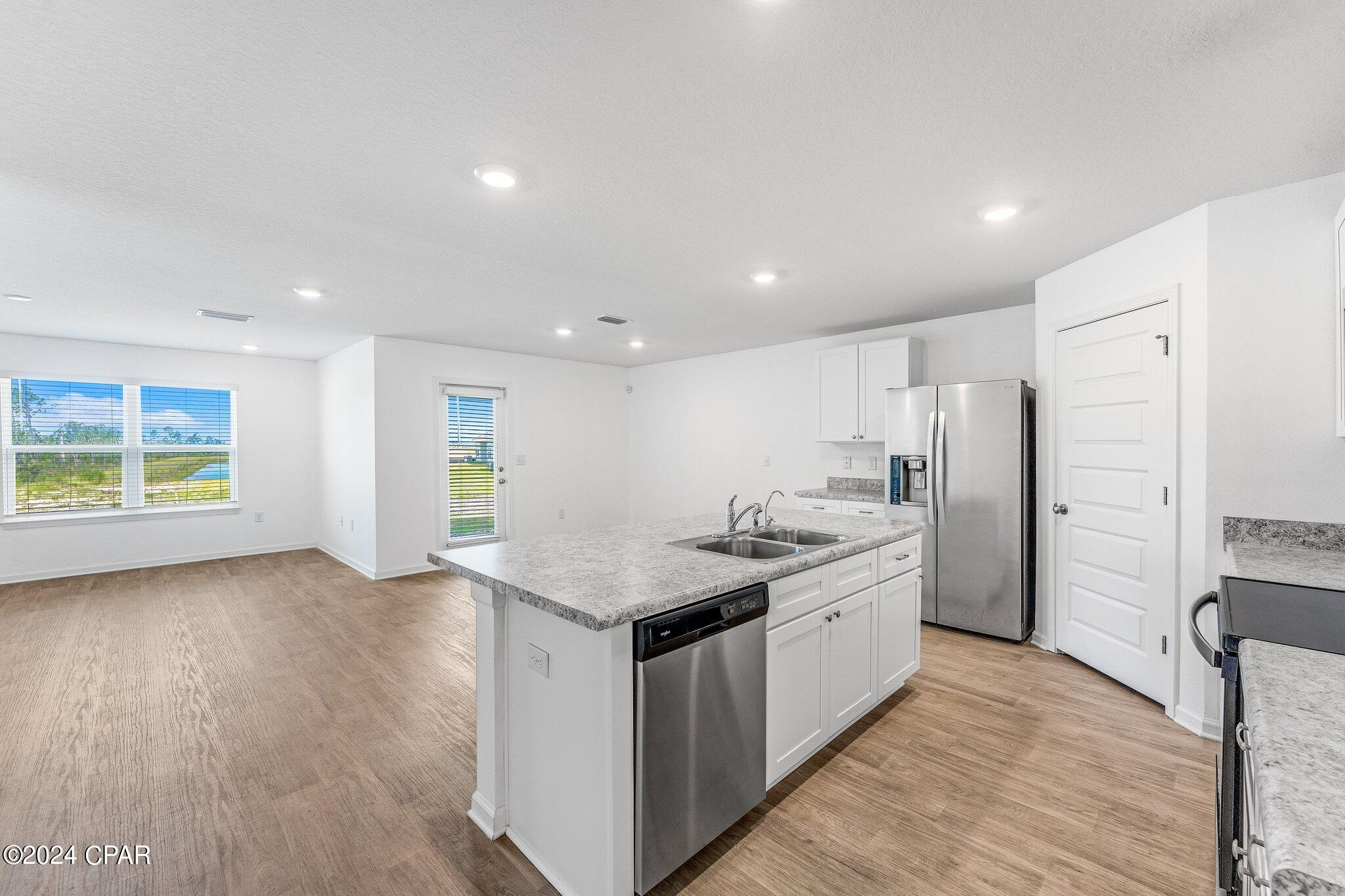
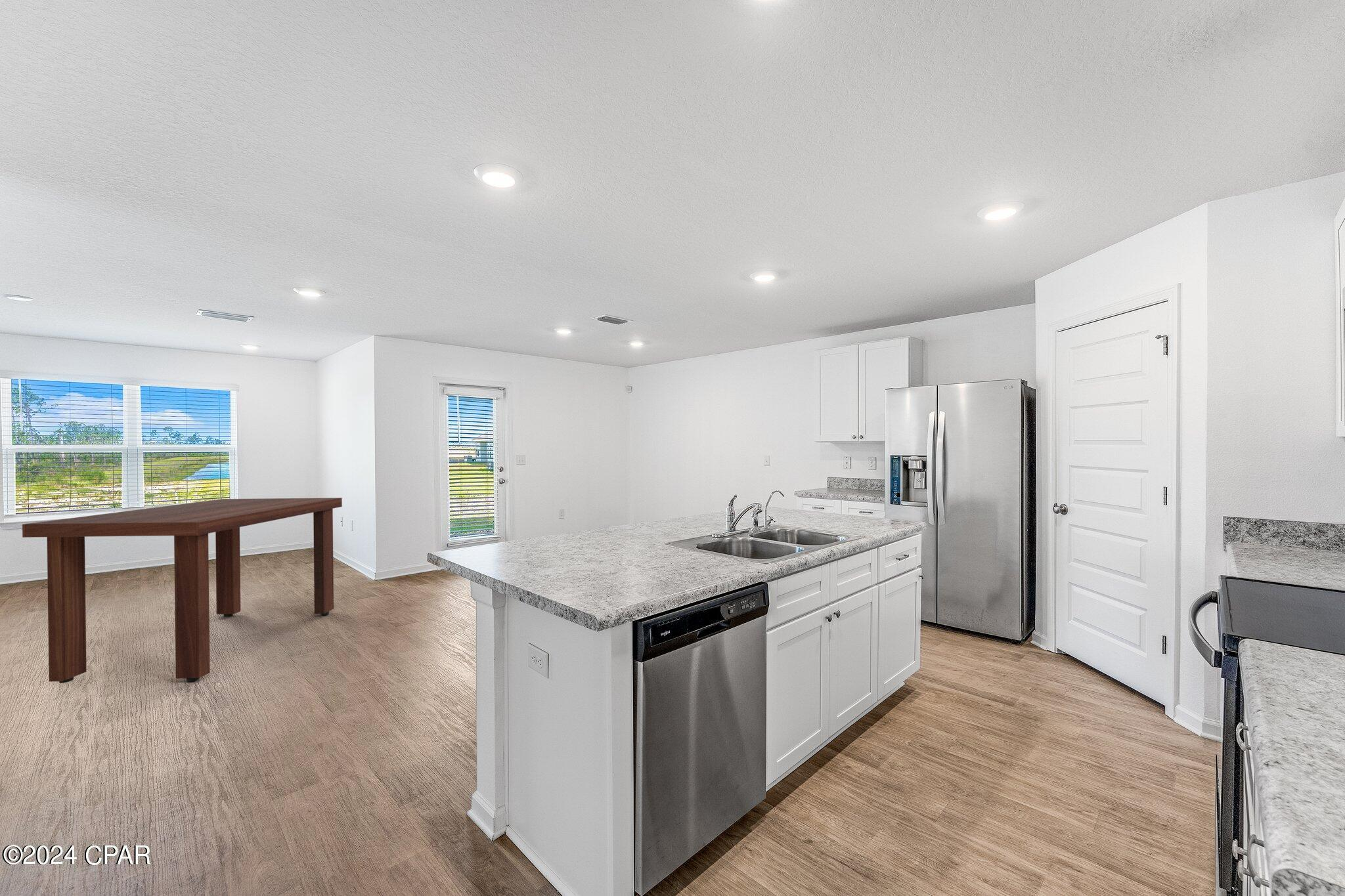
+ dining table [22,497,343,684]
